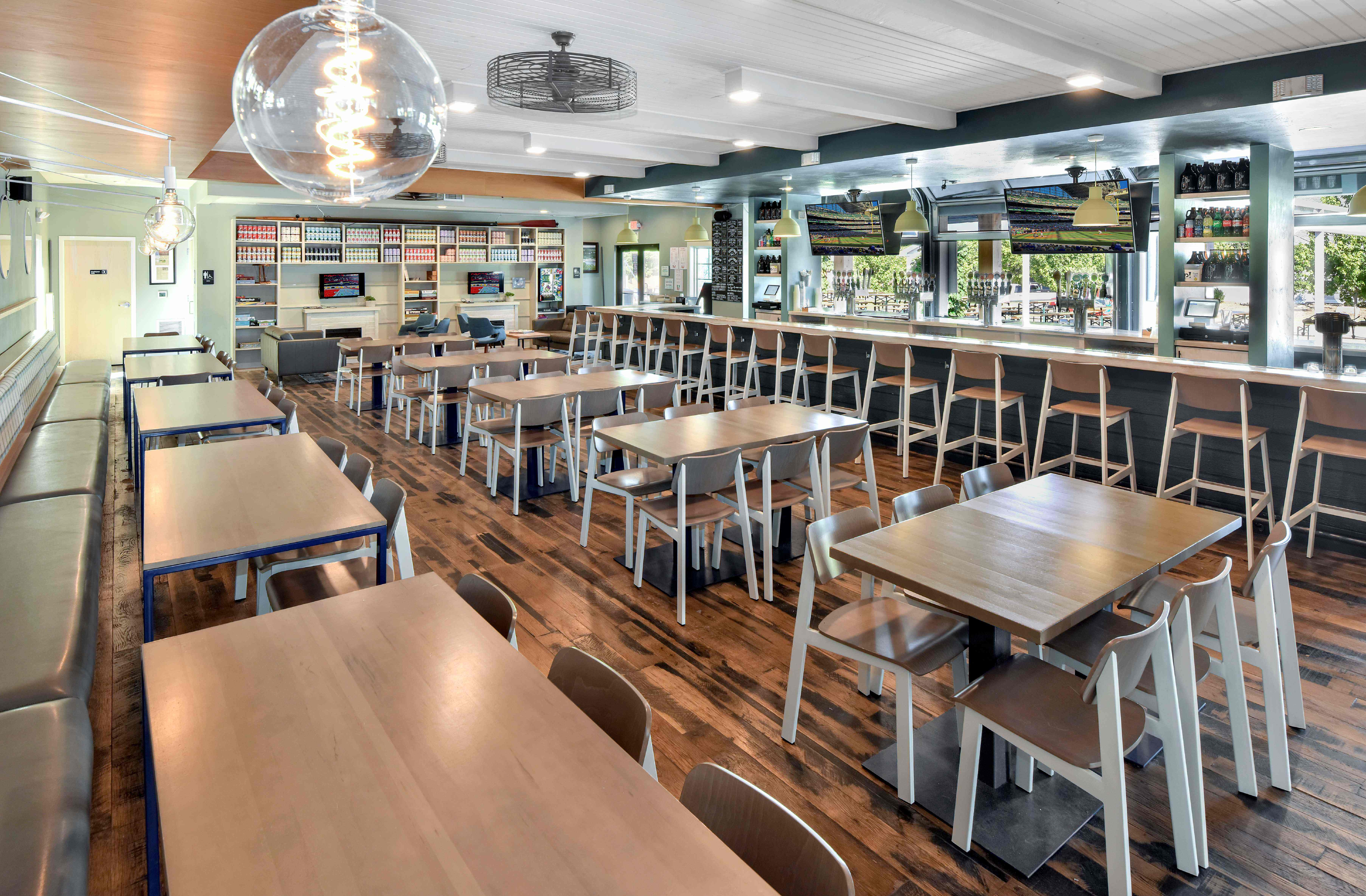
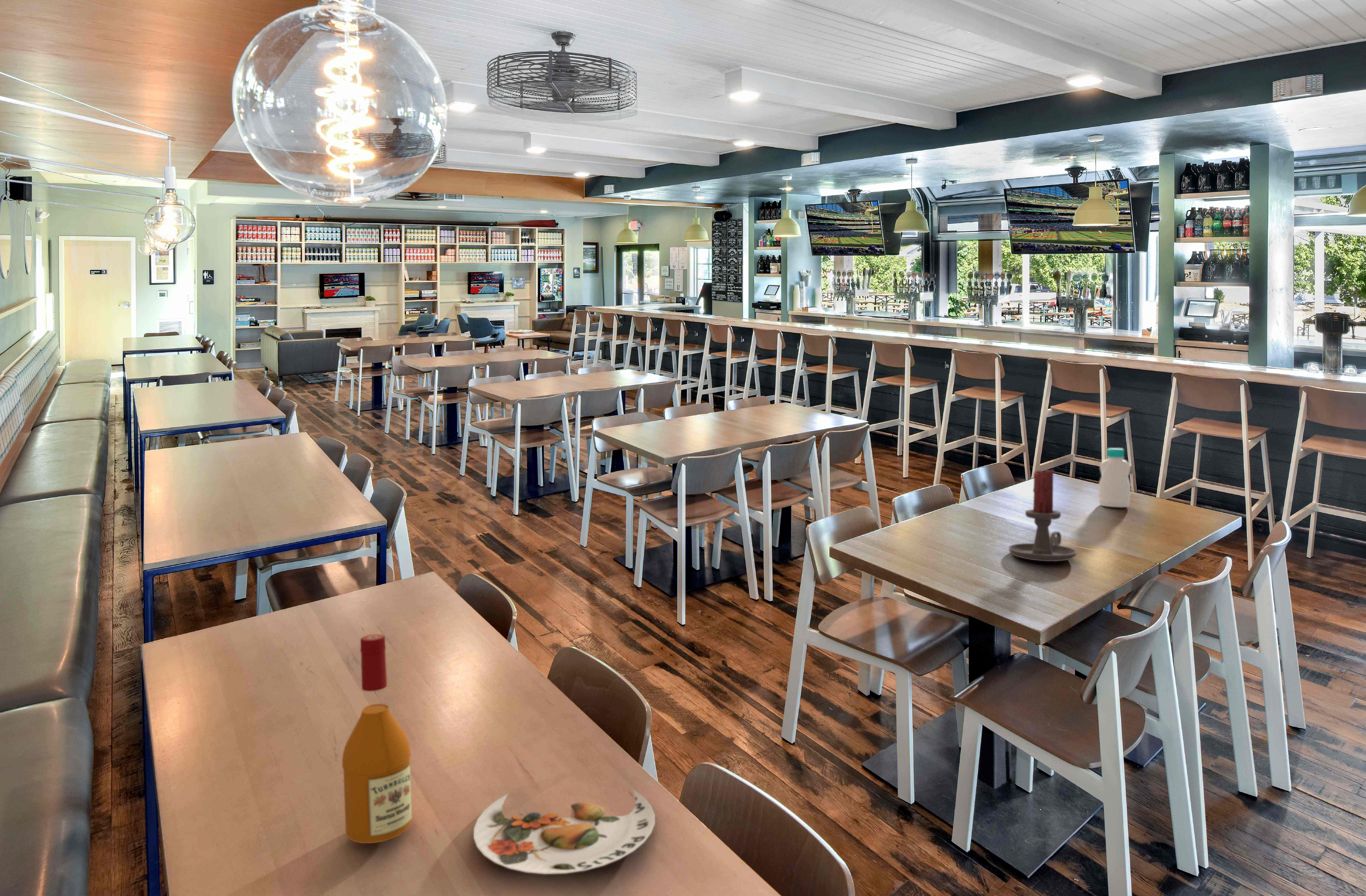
+ bottle [1098,448,1131,508]
+ candle holder [1008,469,1078,562]
+ wine bottle [342,634,413,844]
+ plate [473,789,655,875]
